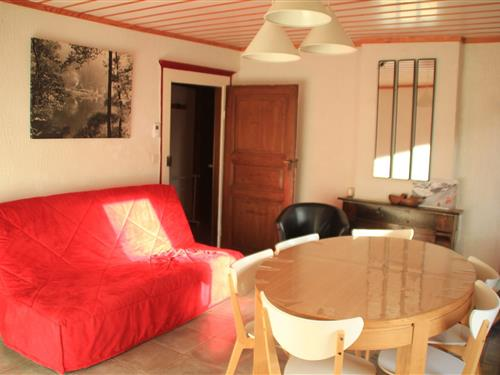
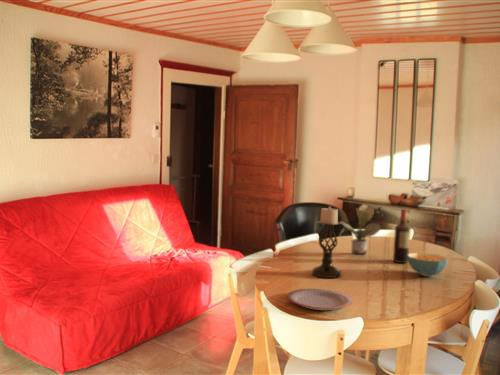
+ plate [287,288,354,311]
+ candle holder [311,205,342,279]
+ wine bottle [392,208,411,264]
+ potted plant [340,203,381,255]
+ cereal bowl [407,252,449,278]
